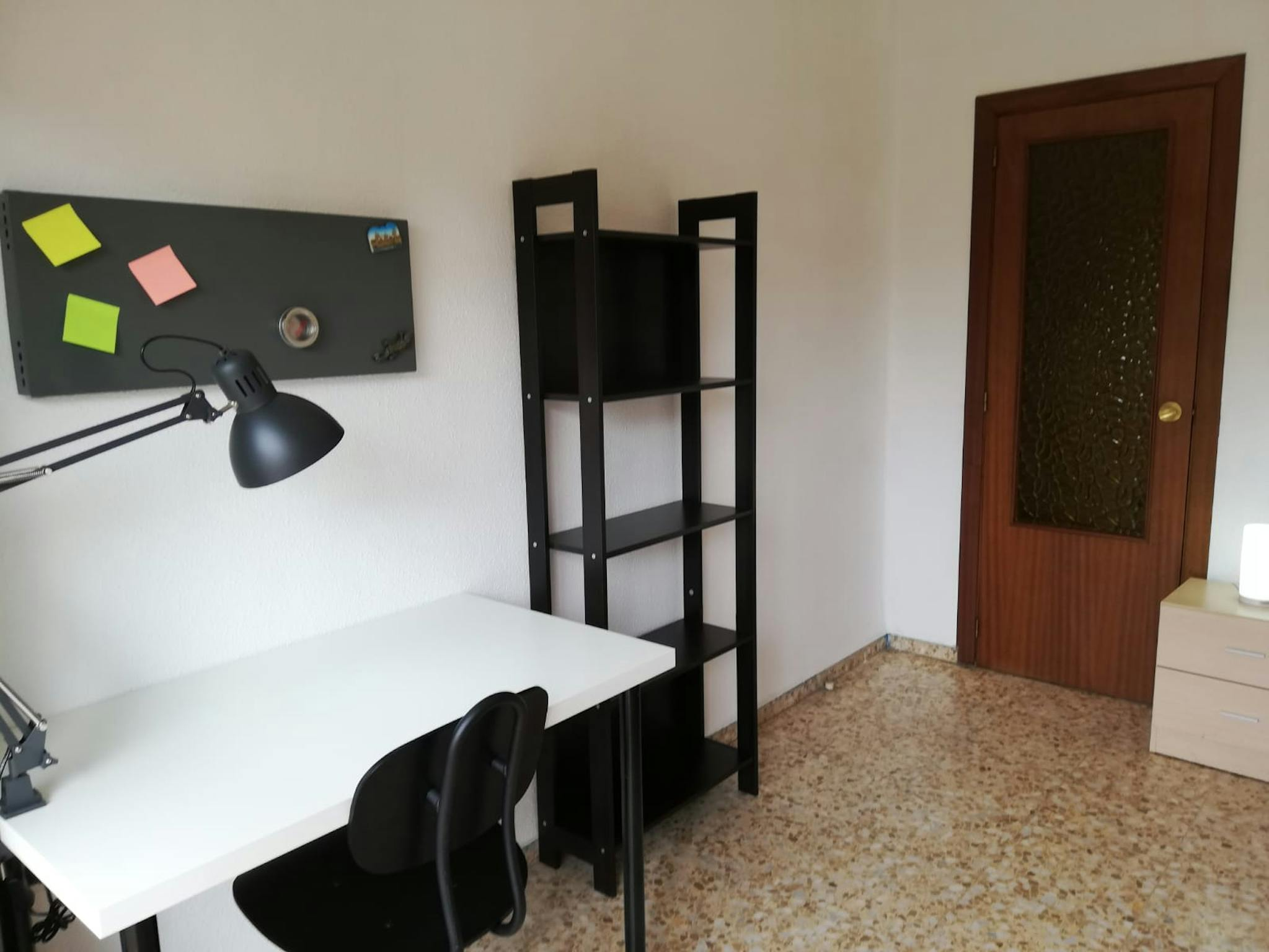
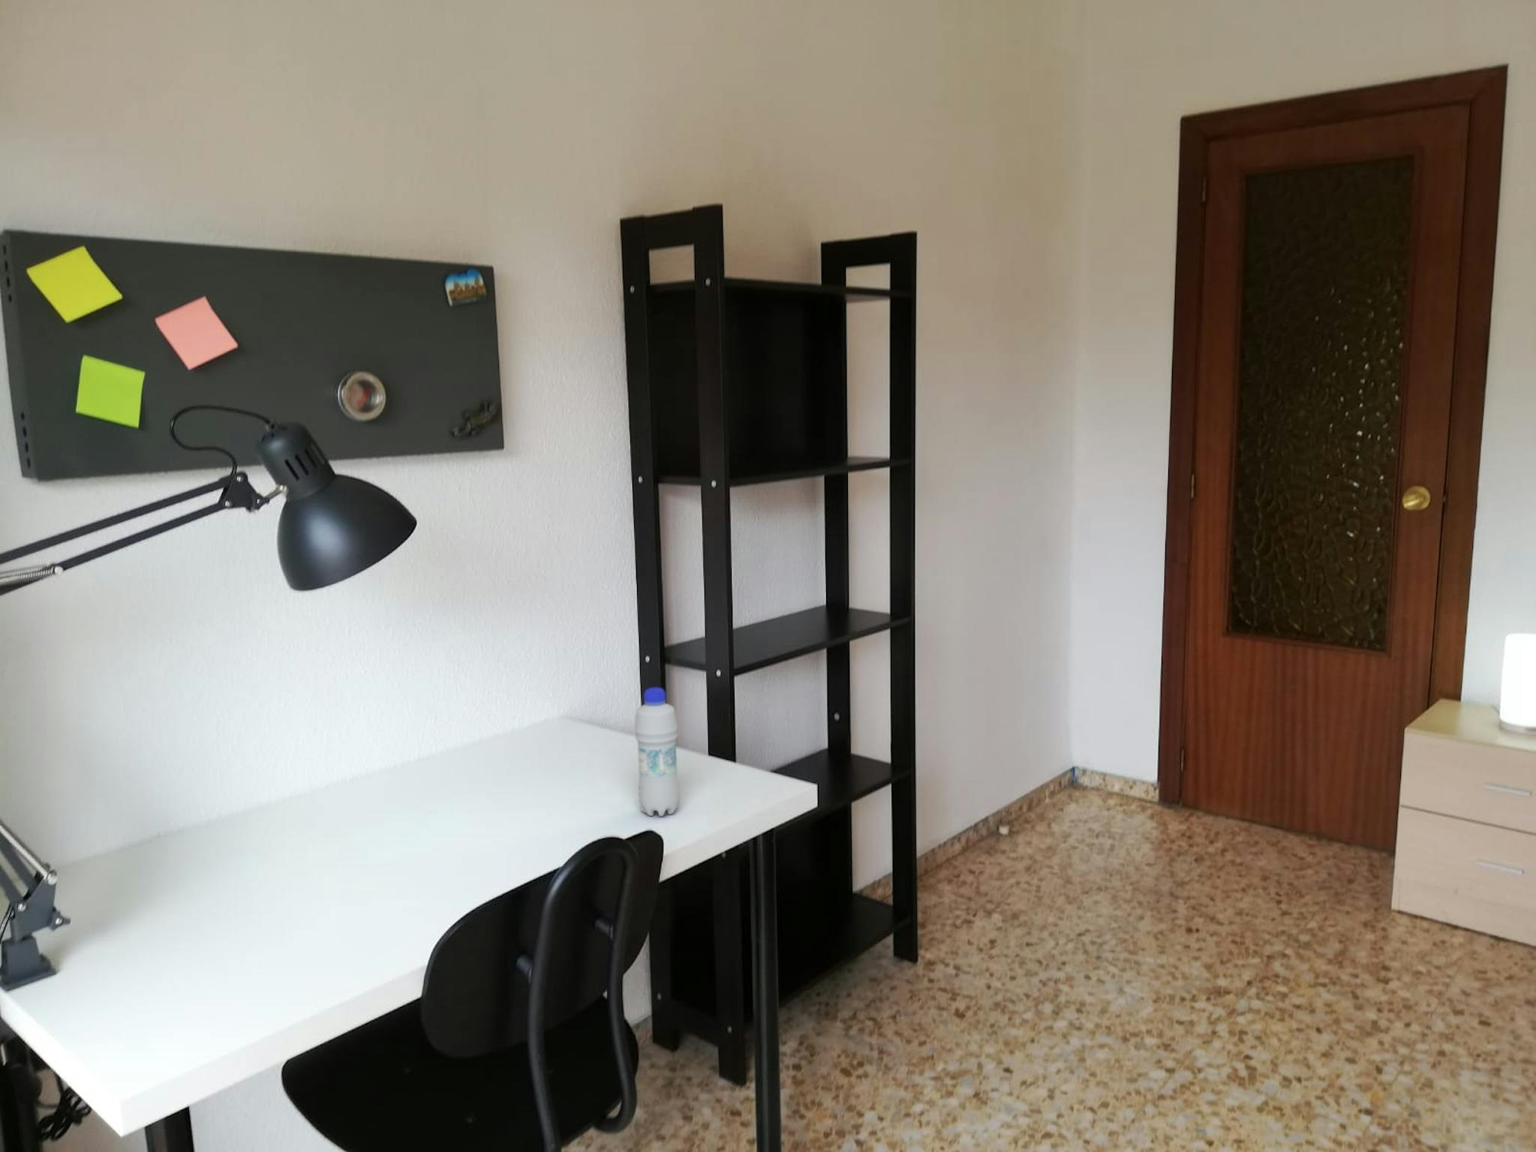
+ bottle [634,687,680,818]
